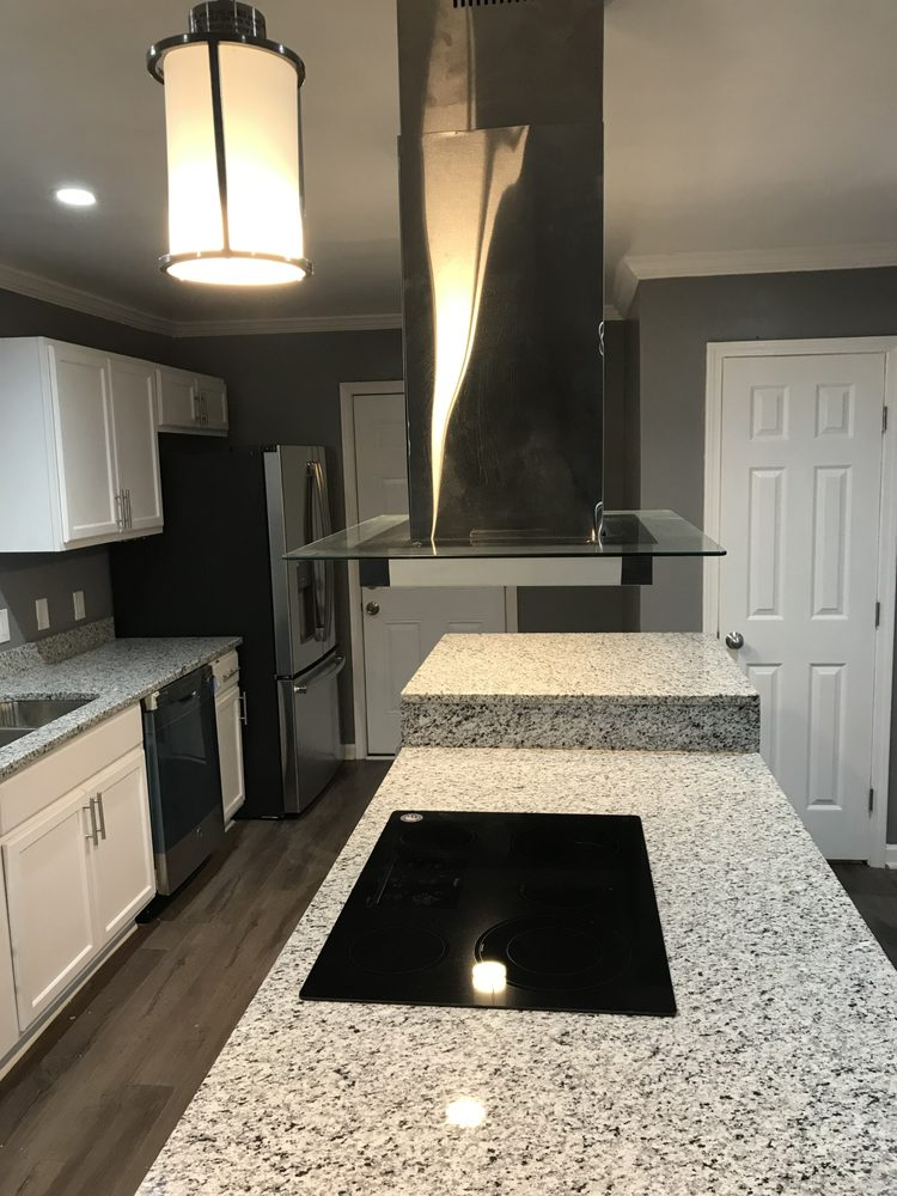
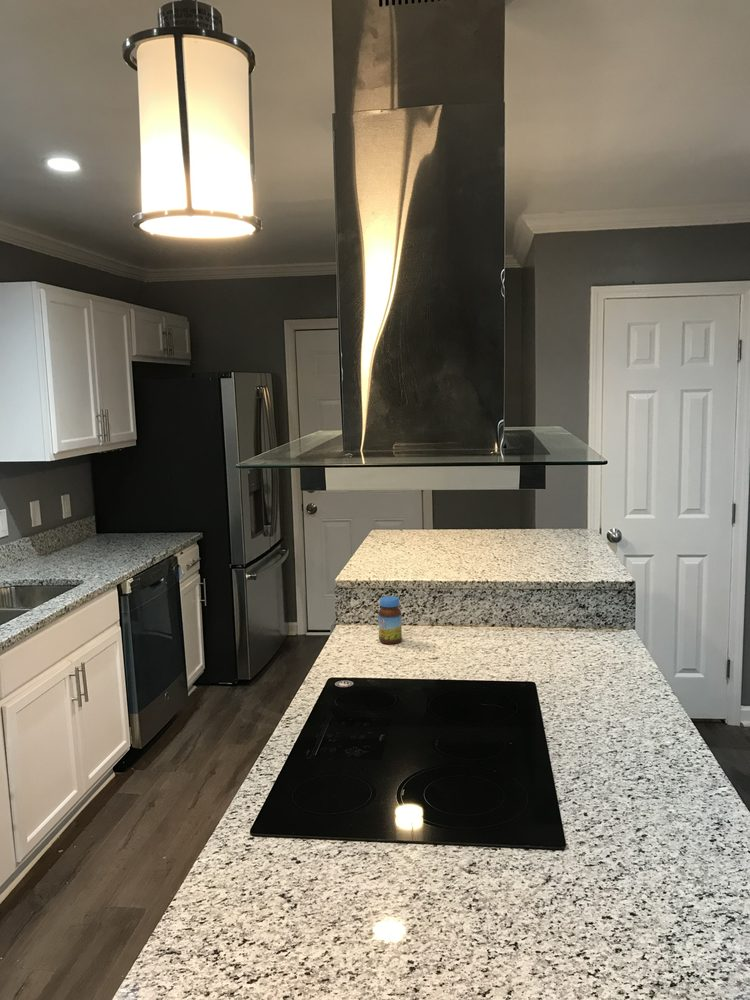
+ jar [378,595,403,645]
